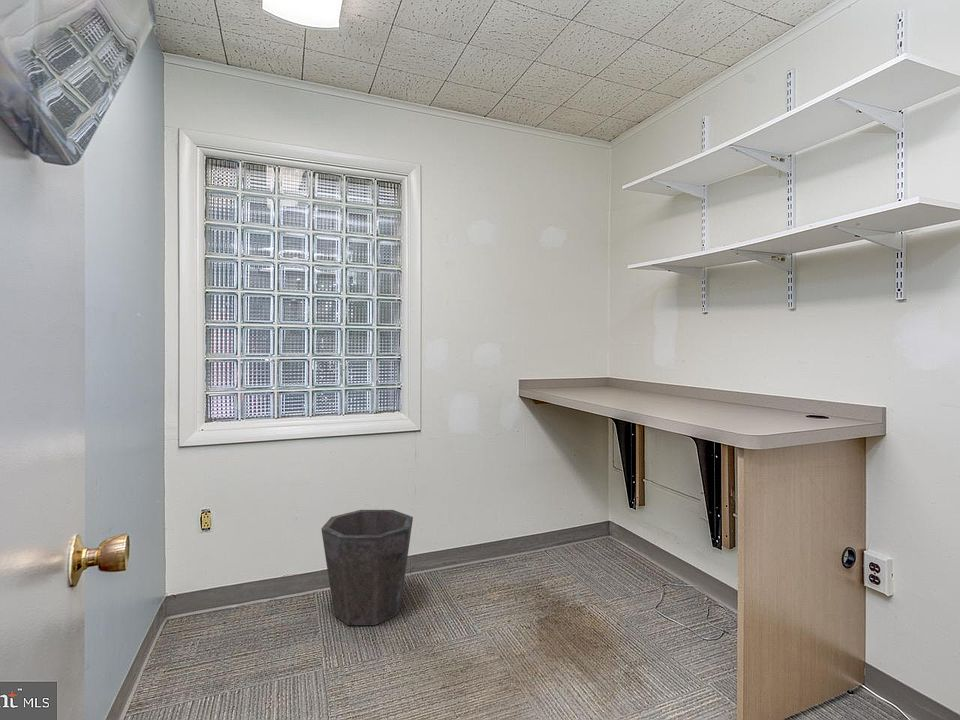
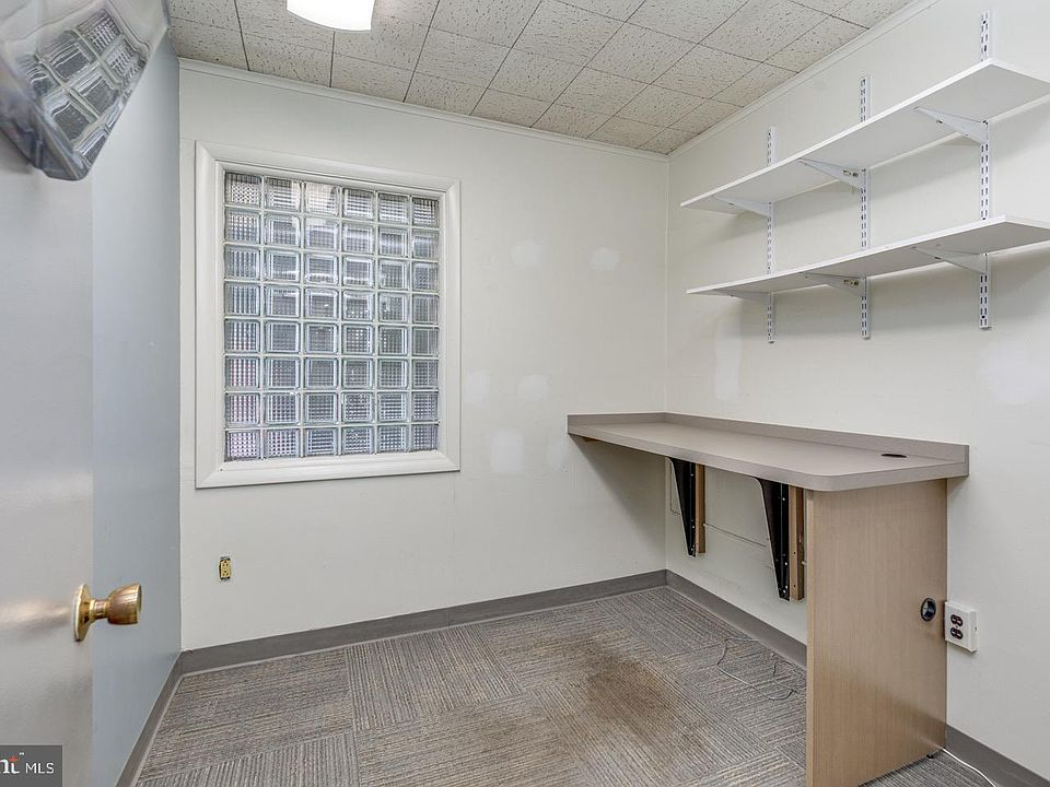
- waste bin [320,509,414,626]
